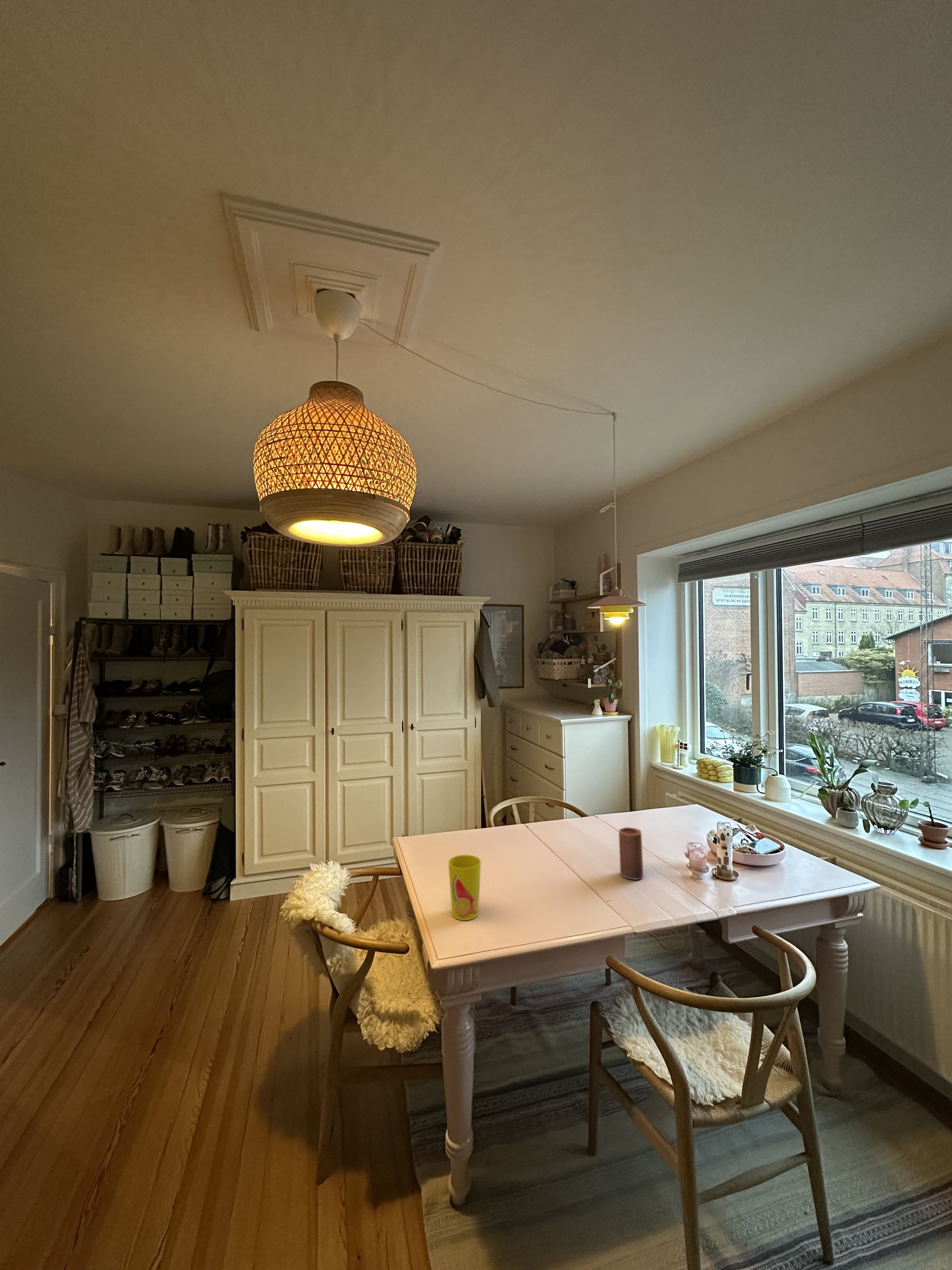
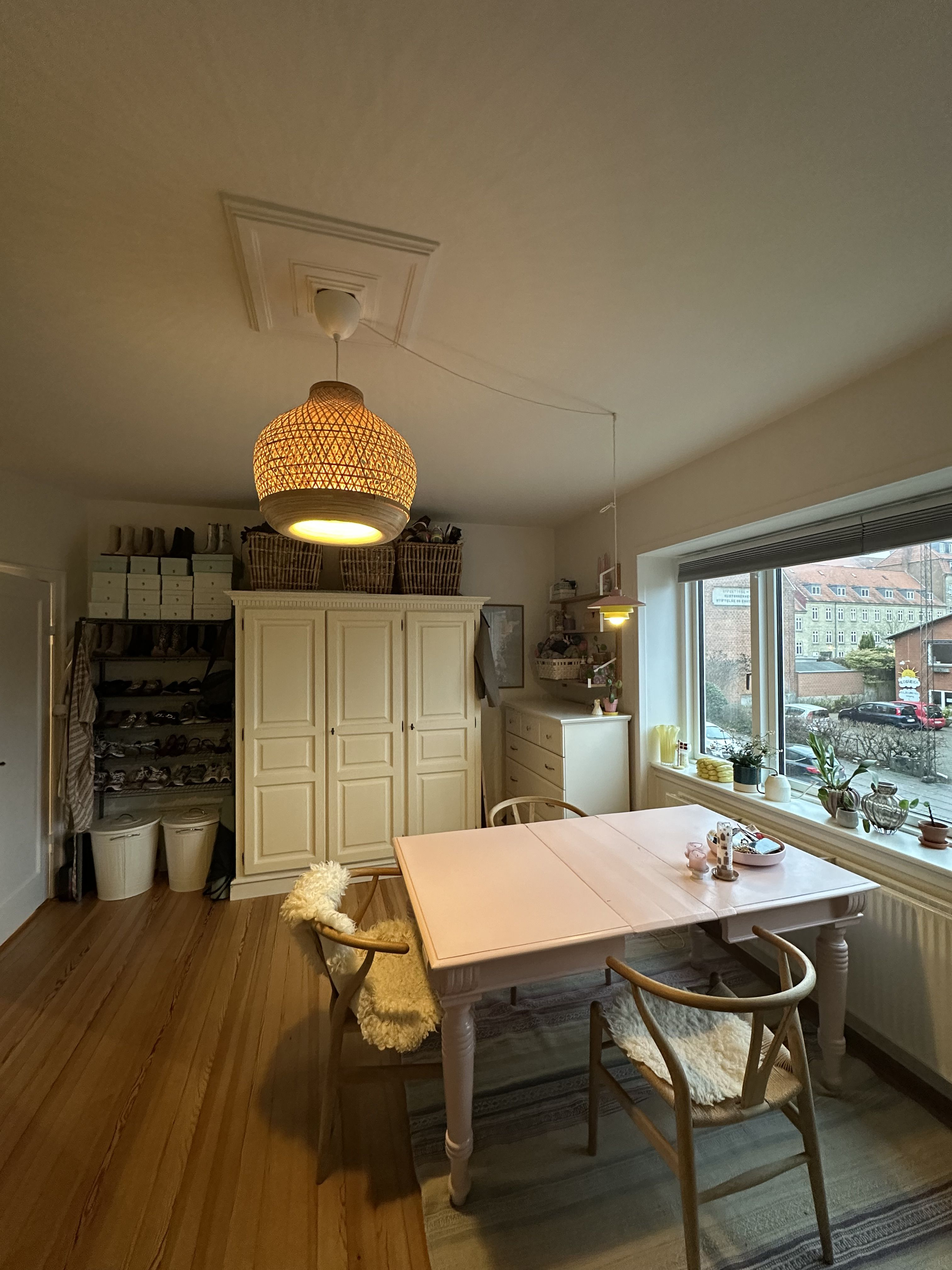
- candle [619,827,643,880]
- cup [448,855,481,921]
